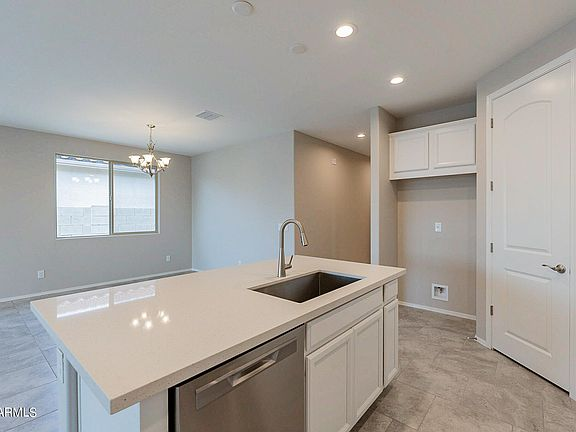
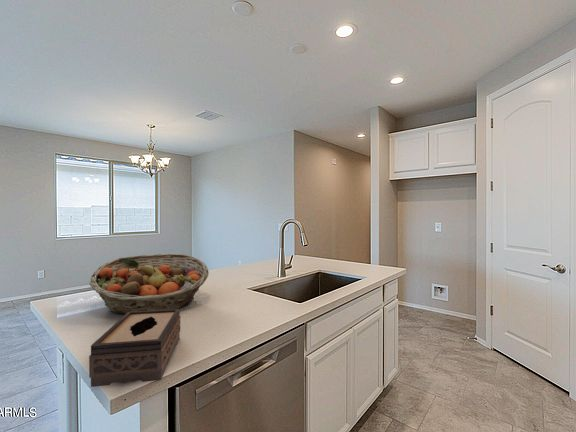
+ tissue box [88,308,181,388]
+ fruit basket [88,253,210,315]
